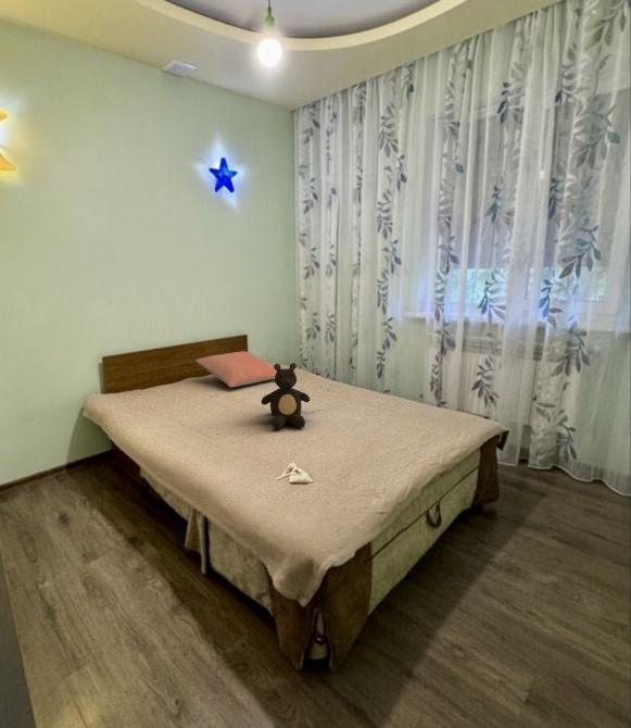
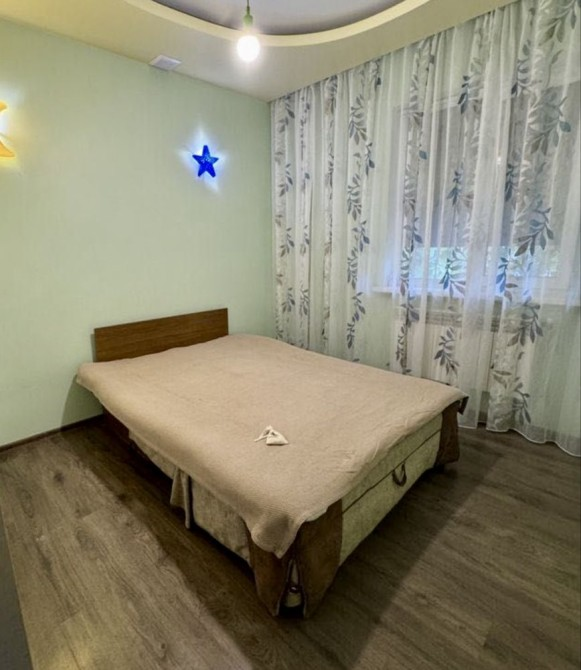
- pillow [194,350,277,389]
- teddy bear [260,362,311,430]
